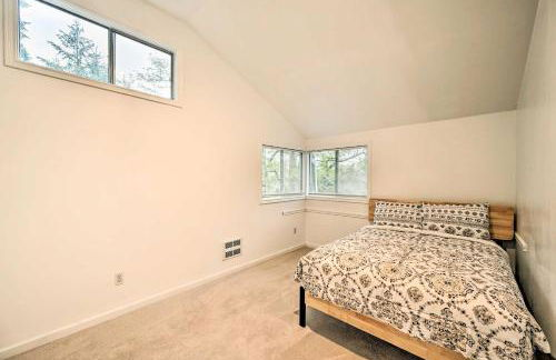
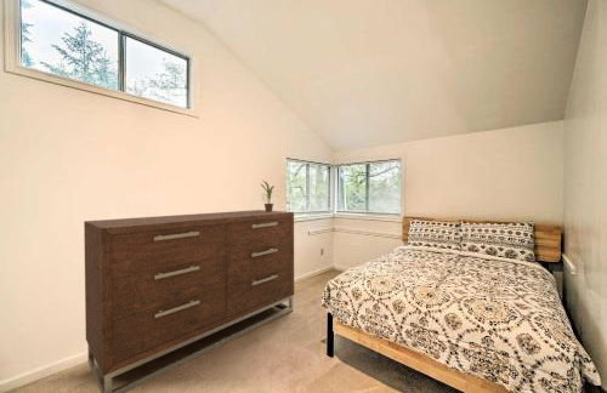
+ dresser [83,209,295,393]
+ potted plant [260,180,283,211]
